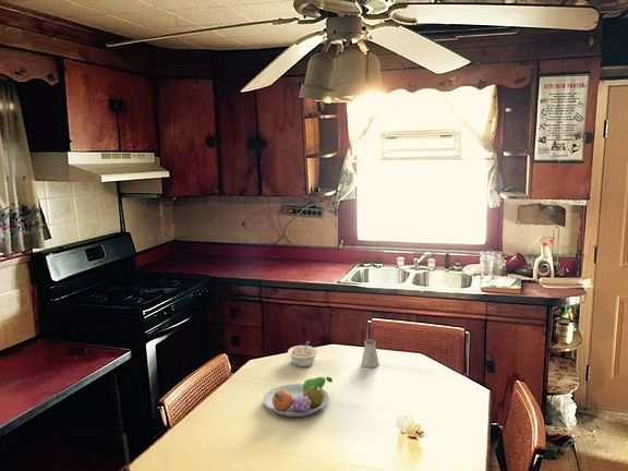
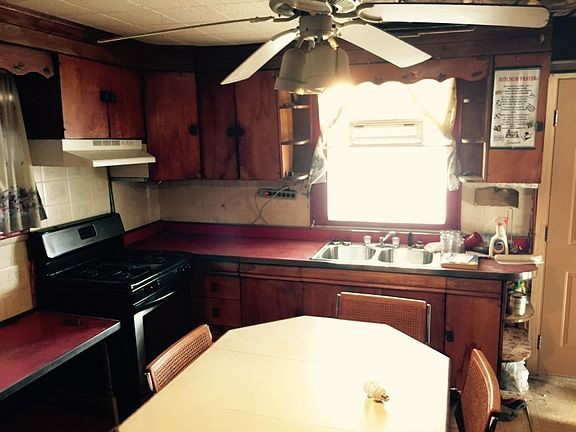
- saltshaker [361,338,379,369]
- legume [287,340,318,367]
- fruit bowl [263,376,334,418]
